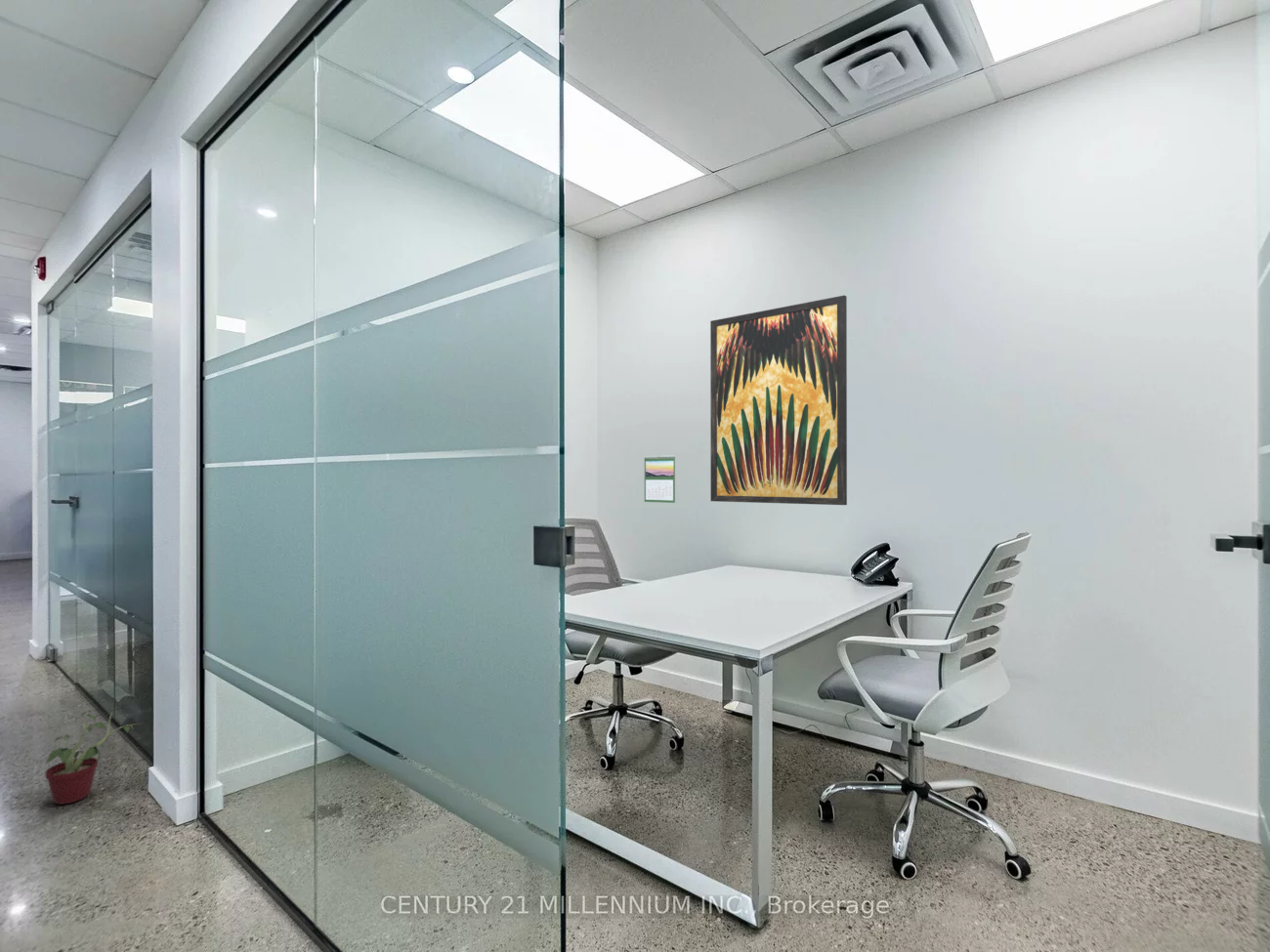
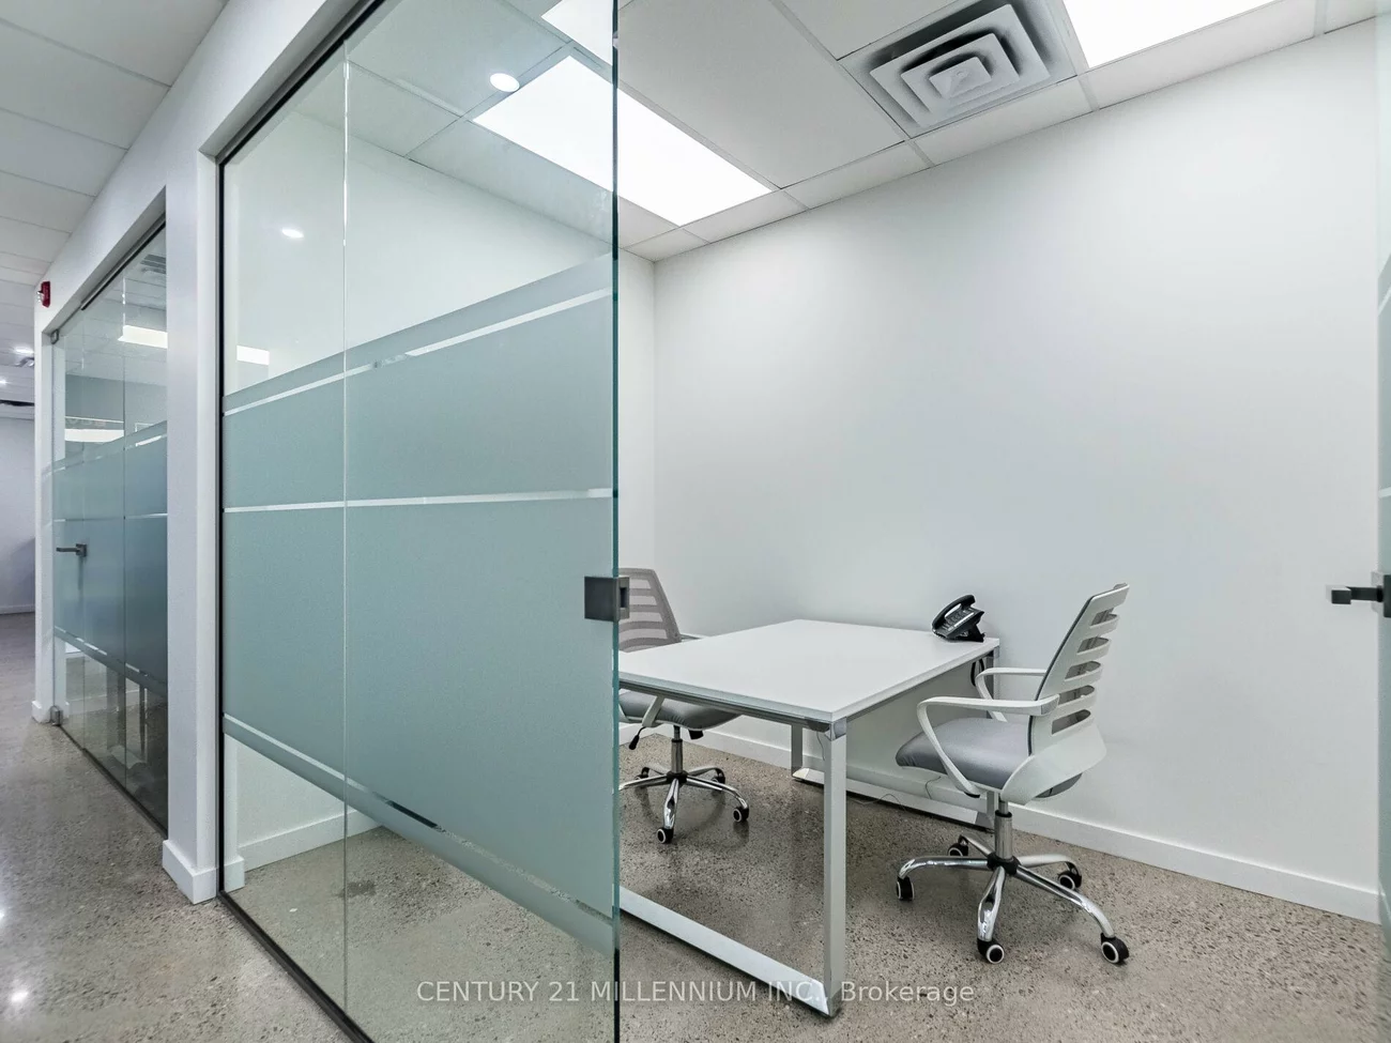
- potted plant [45,709,141,806]
- calendar [644,454,677,504]
- wall art [709,294,848,506]
